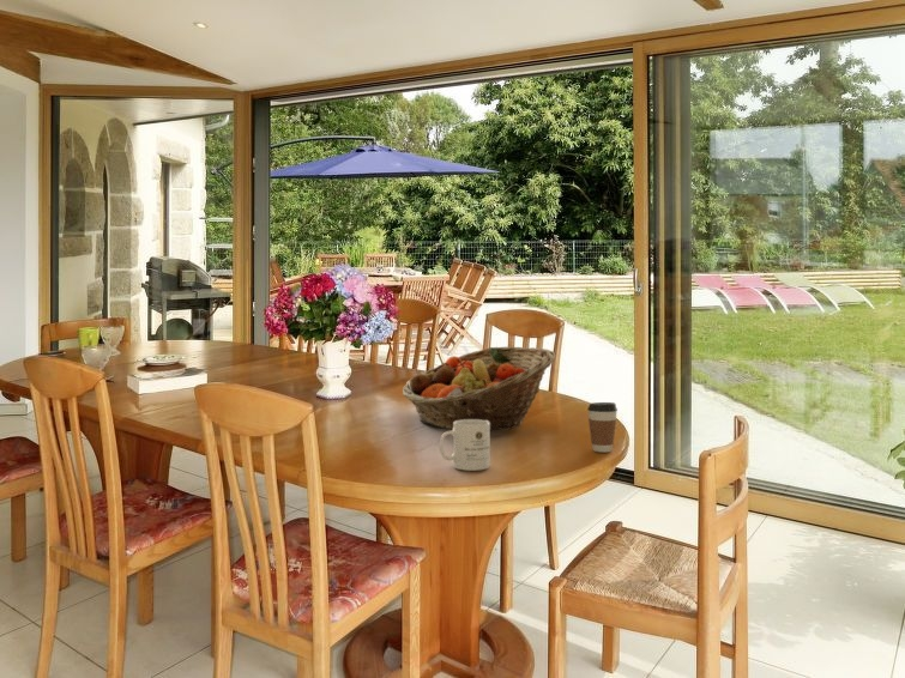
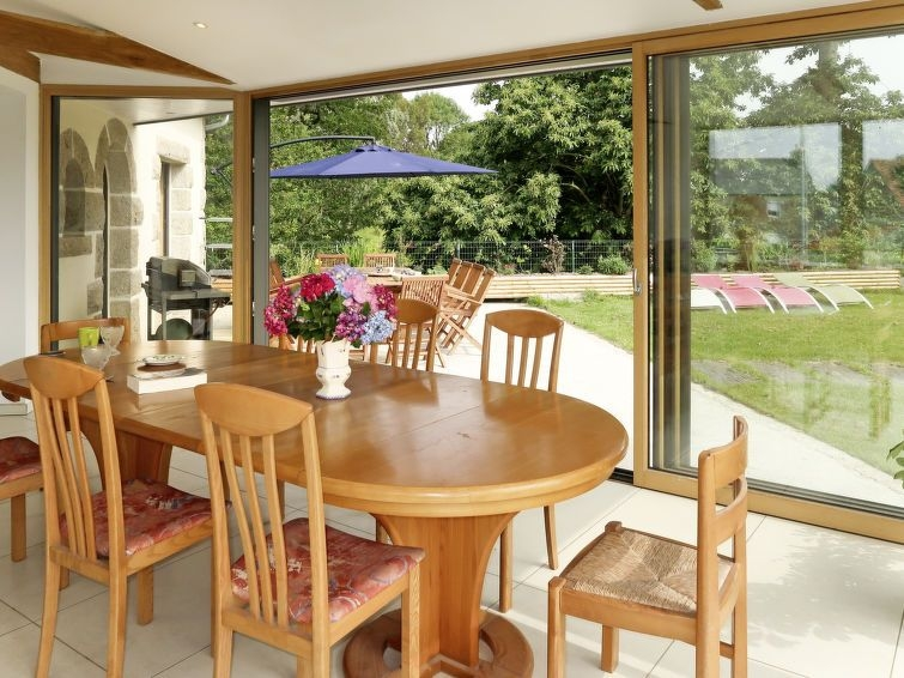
- coffee cup [586,401,619,454]
- fruit basket [402,346,556,431]
- mug [439,419,491,472]
